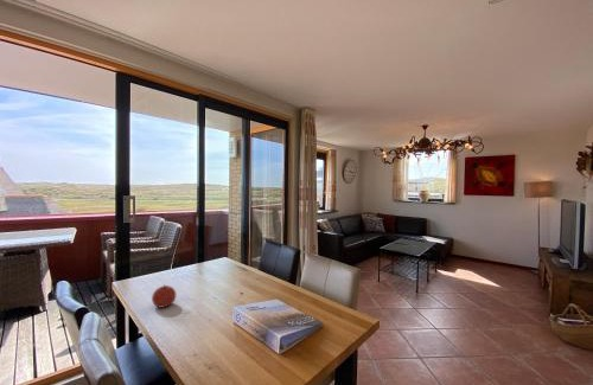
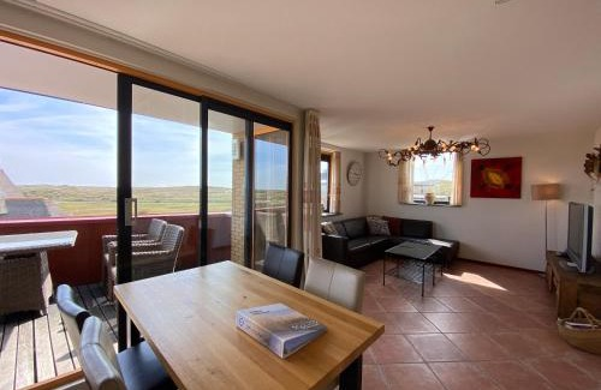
- fruit [151,283,177,309]
